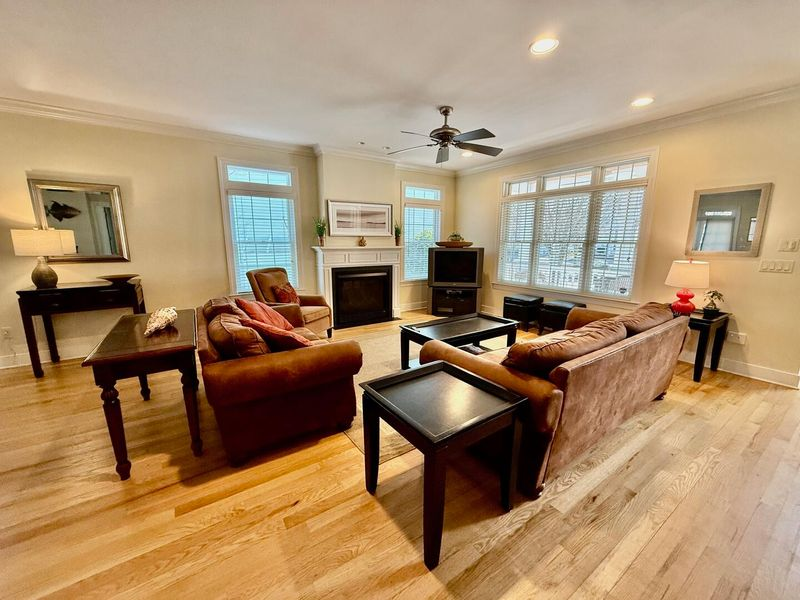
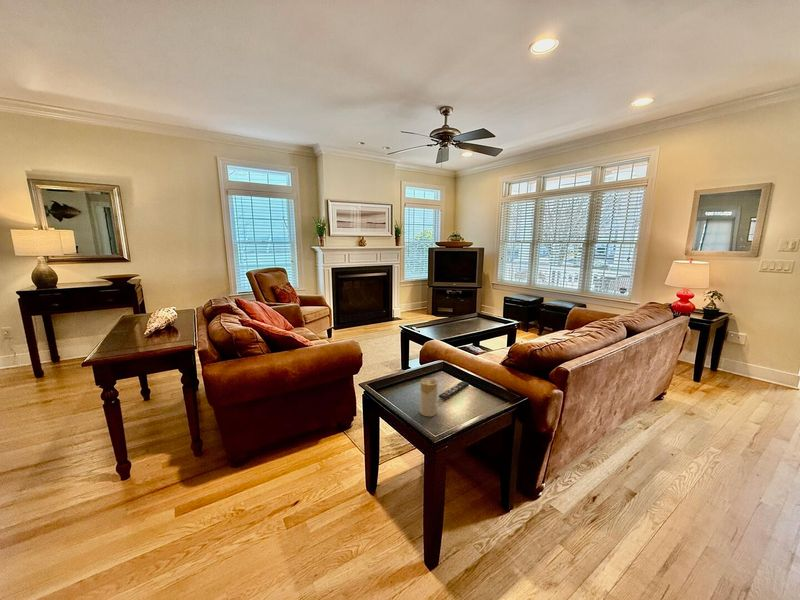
+ remote control [438,380,470,401]
+ candle [419,377,438,417]
